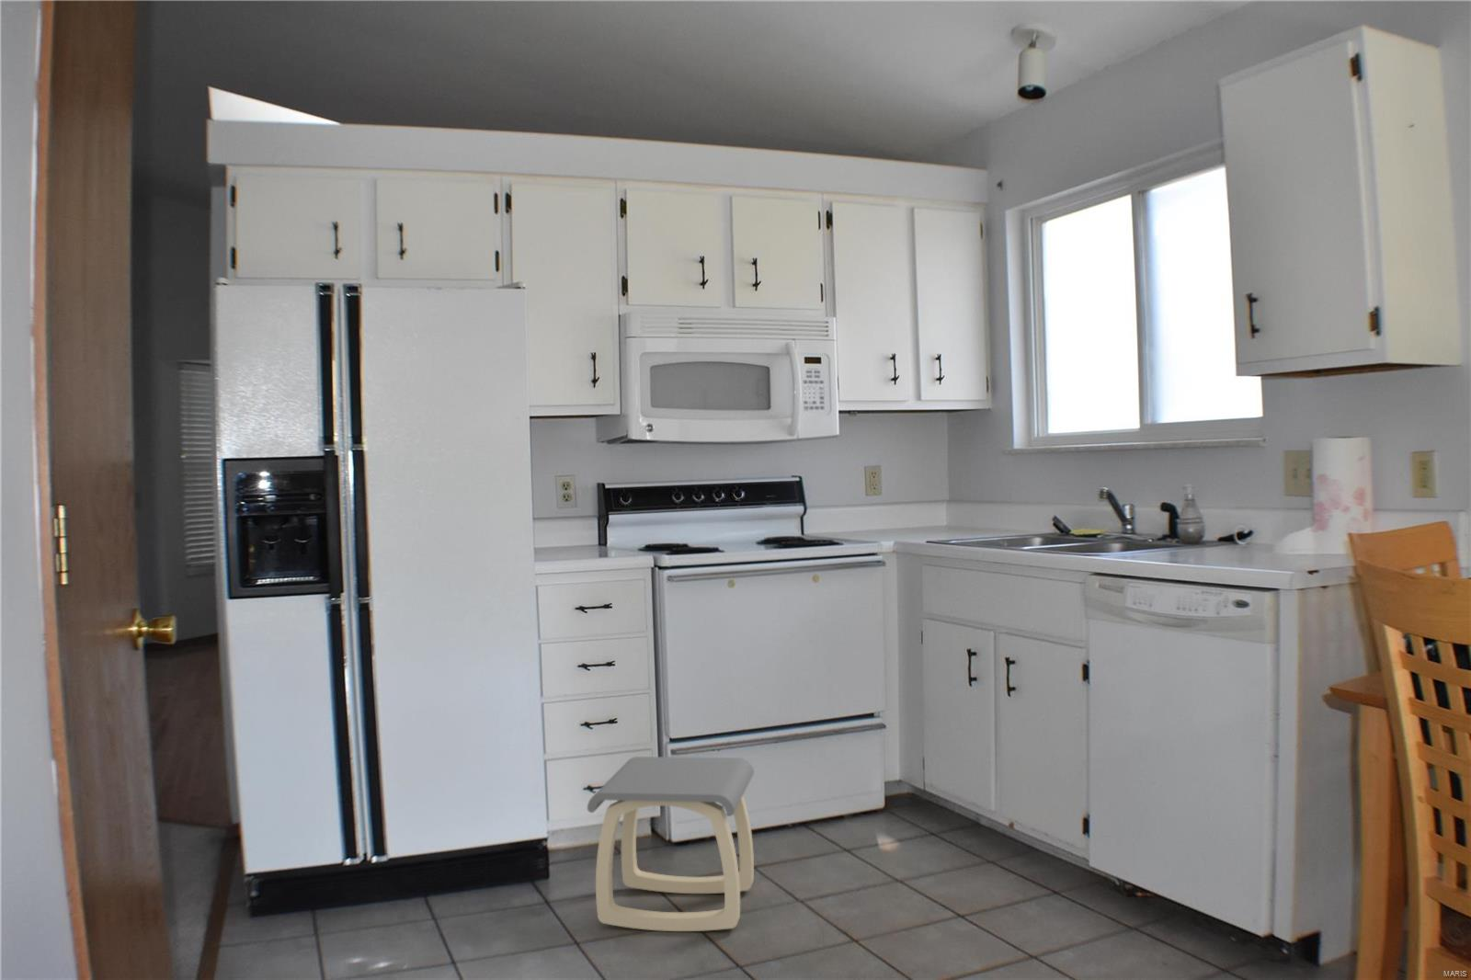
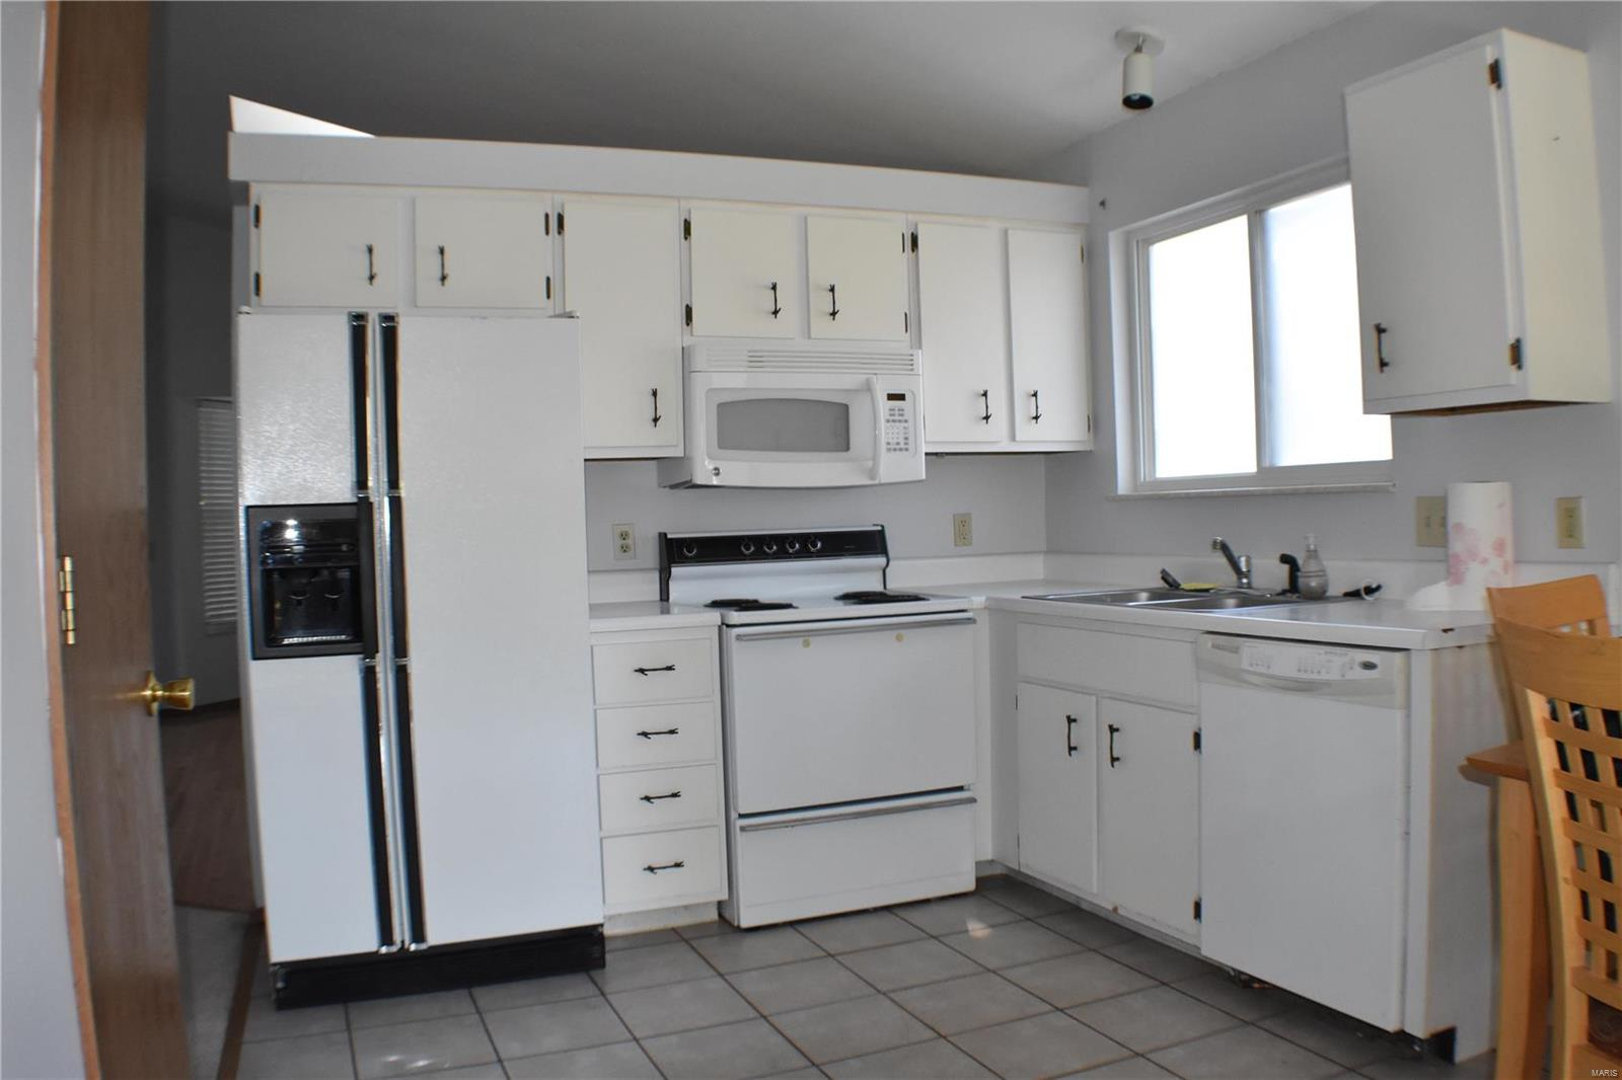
- stool [586,756,755,932]
